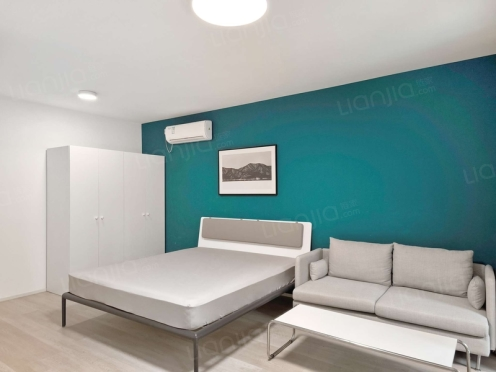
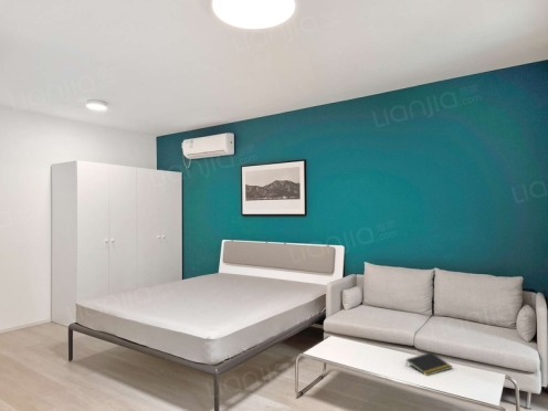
+ notepad [404,351,454,377]
